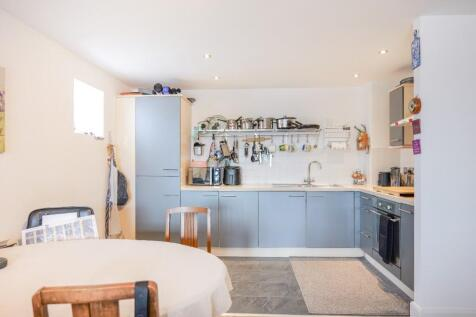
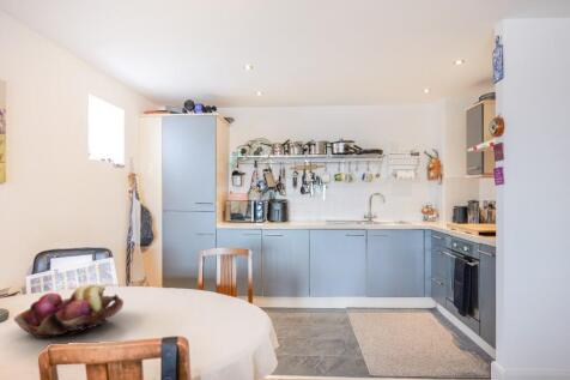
+ fruit basket [12,283,125,339]
